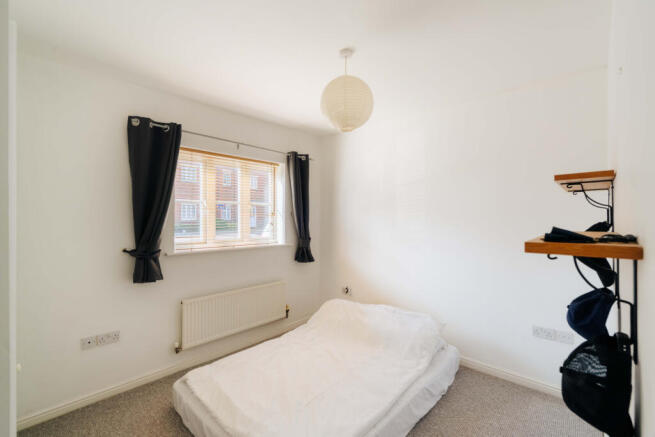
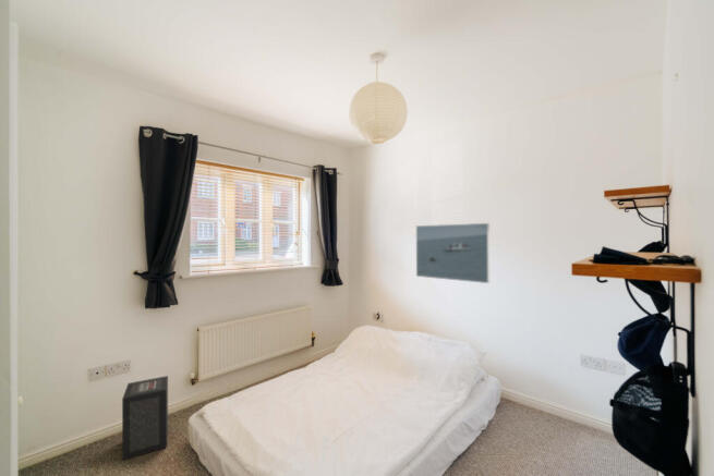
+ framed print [415,222,491,284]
+ speaker [121,375,169,462]
